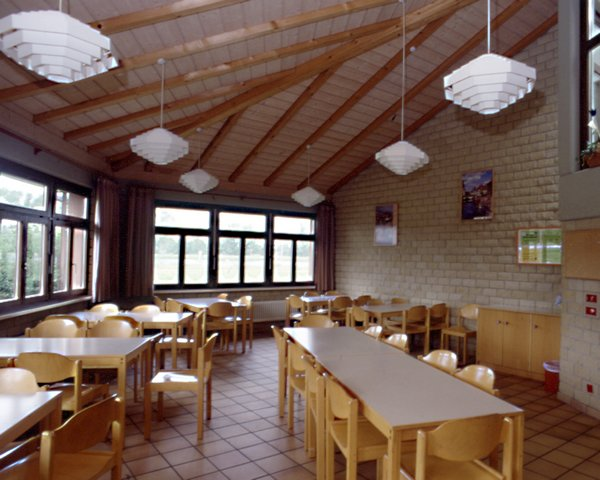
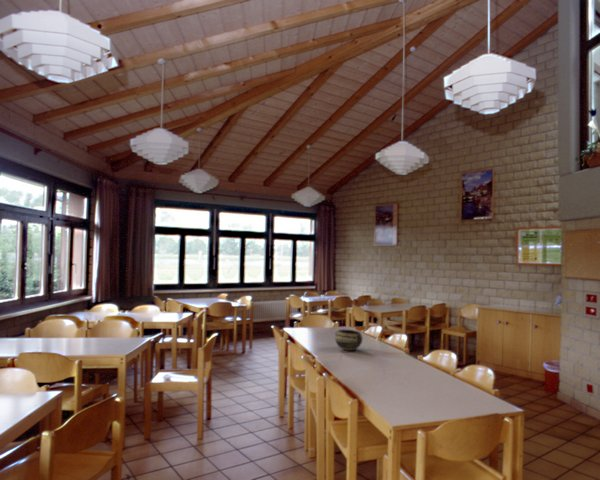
+ ceramic bowl [334,328,364,351]
